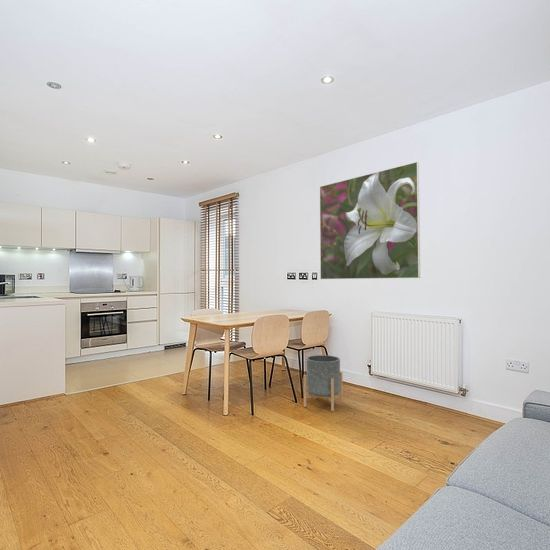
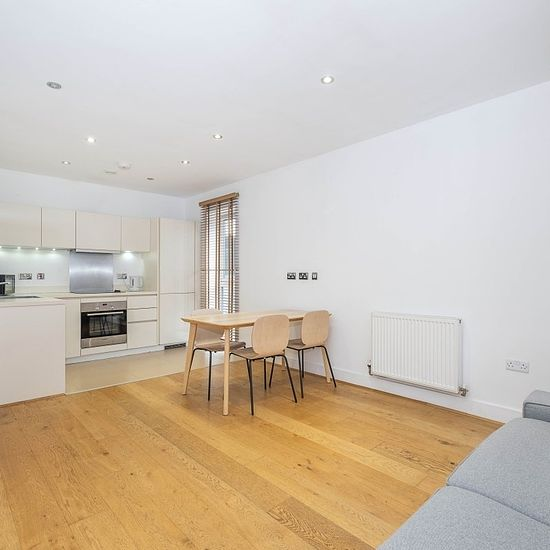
- planter [303,354,344,412]
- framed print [319,161,421,280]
